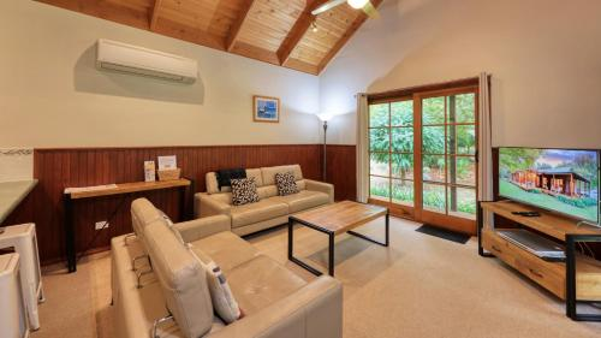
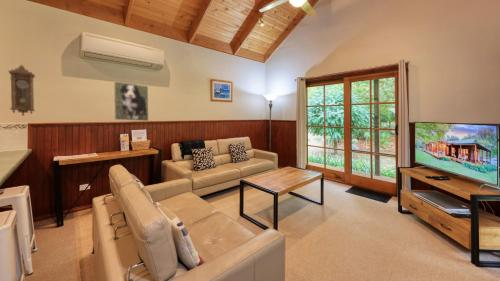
+ pendulum clock [8,64,36,117]
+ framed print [113,80,150,122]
